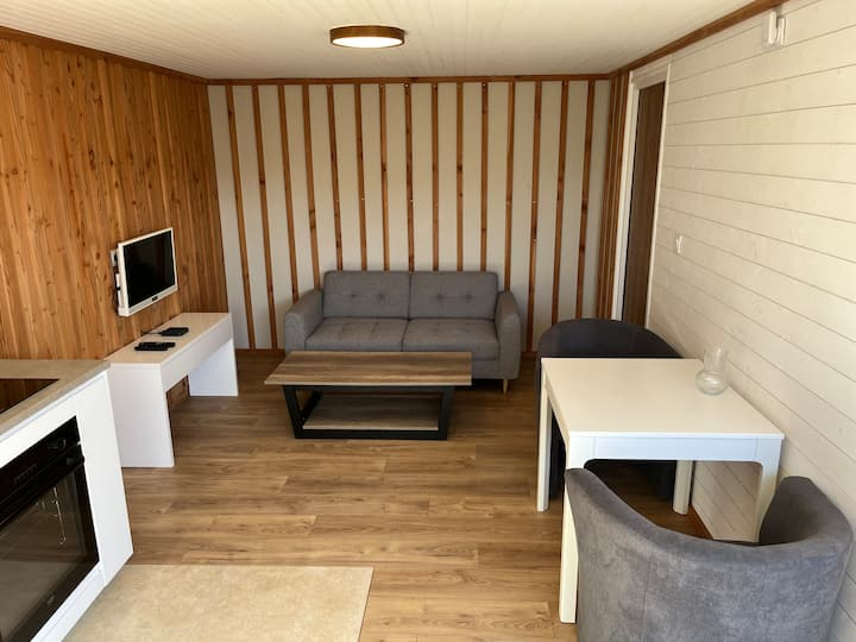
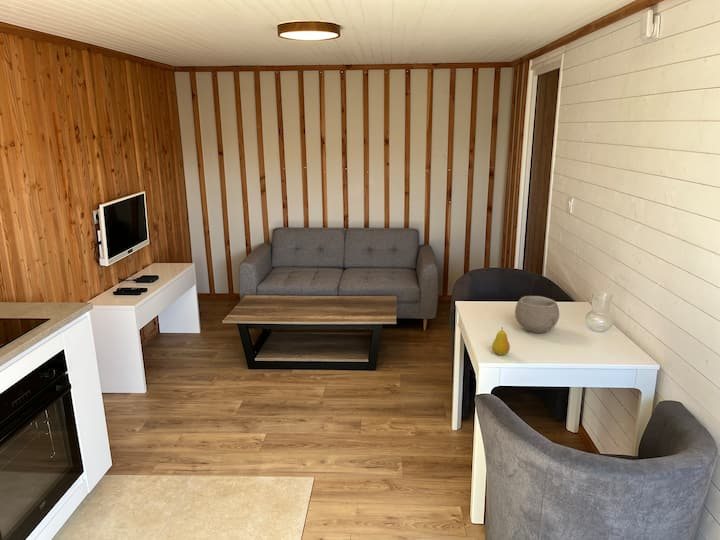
+ fruit [491,326,511,356]
+ bowl [514,295,560,334]
